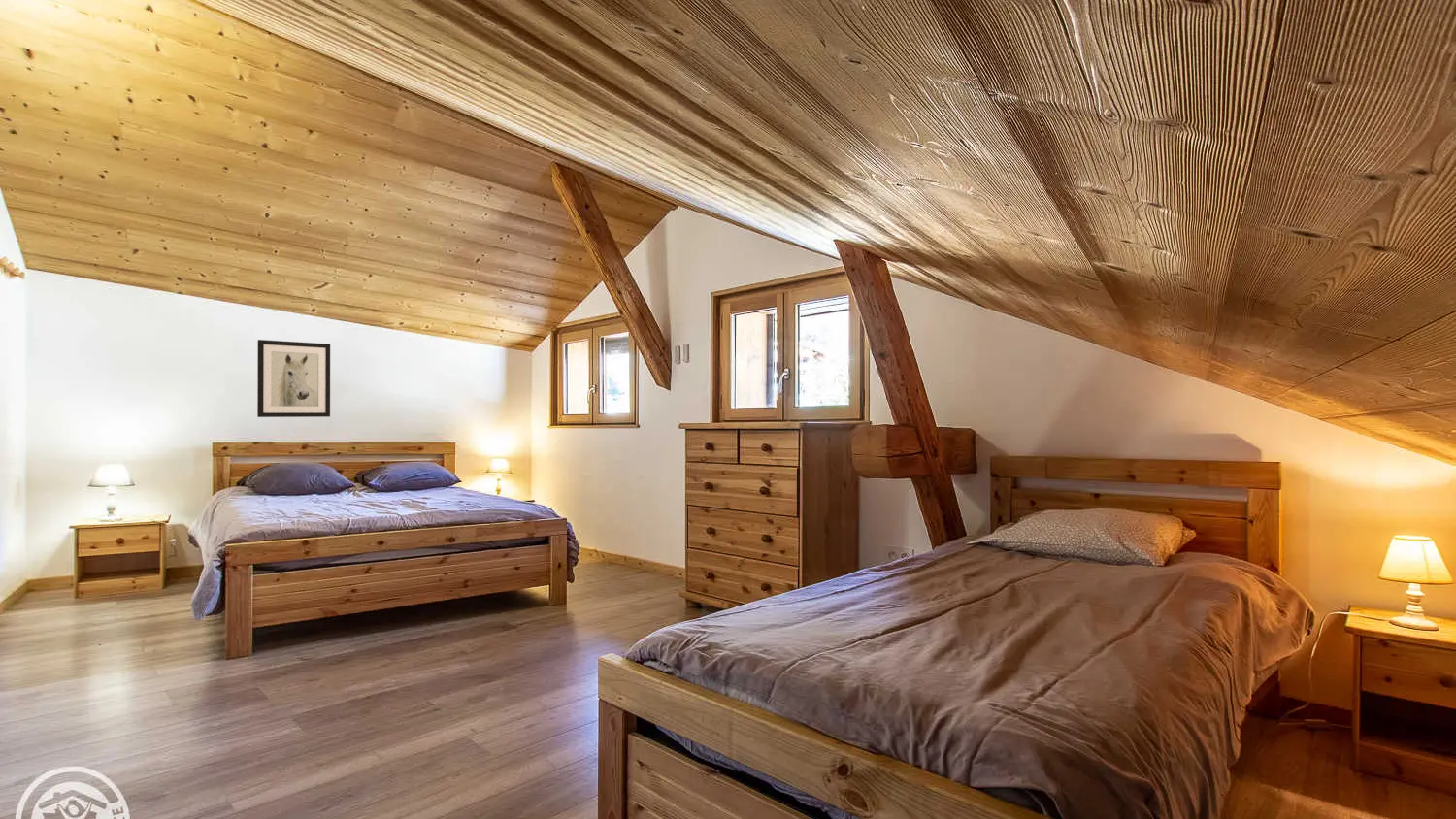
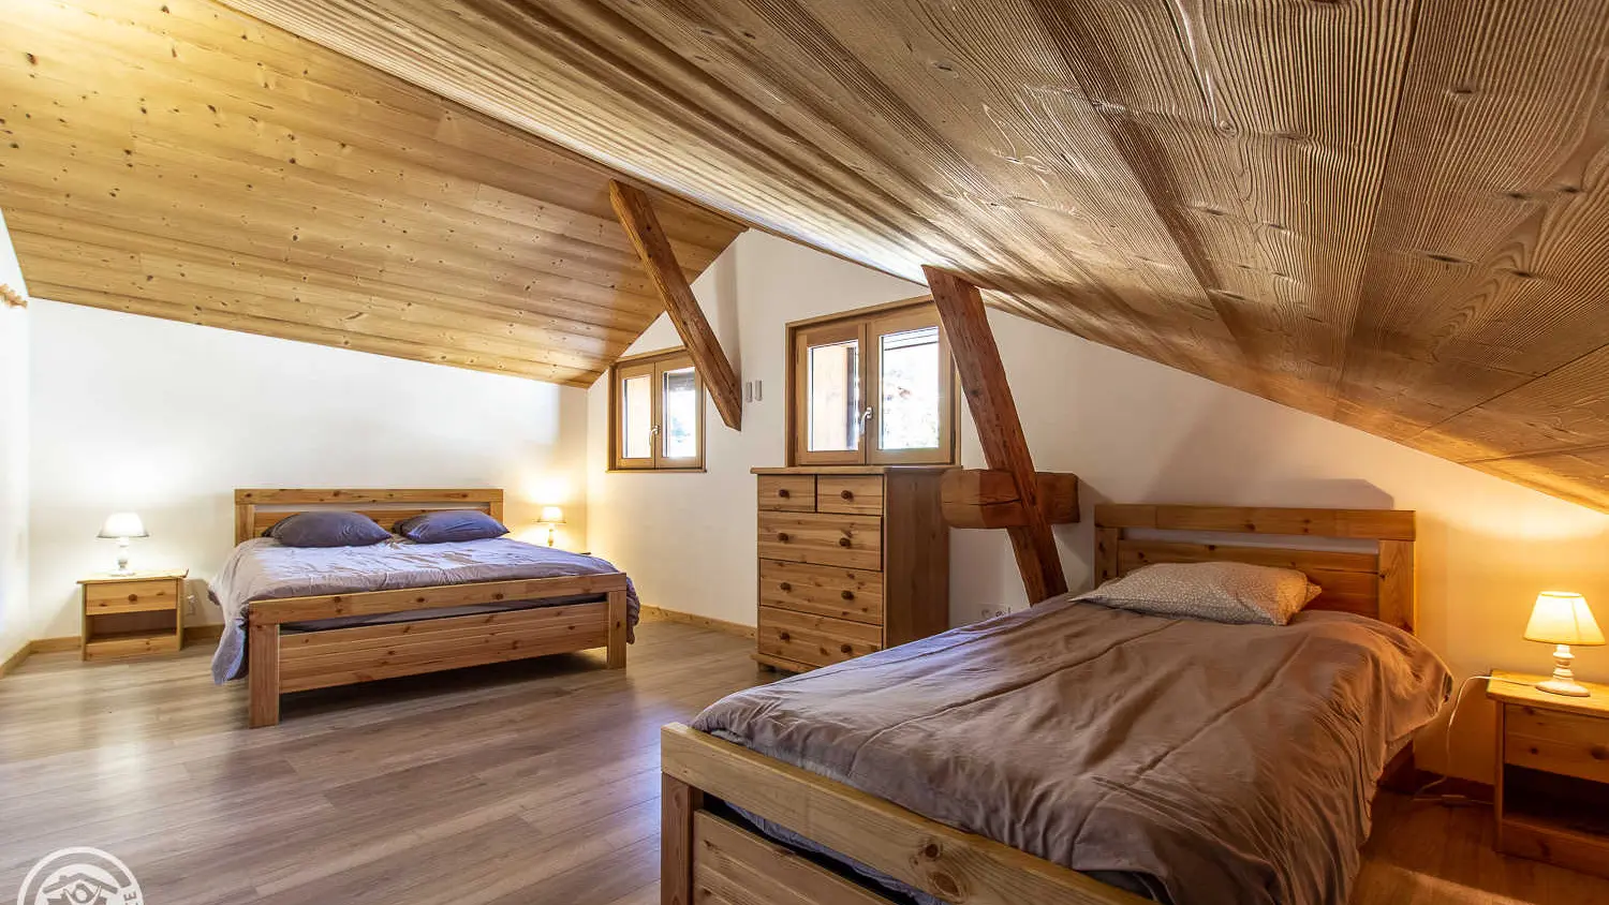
- wall art [256,339,331,418]
